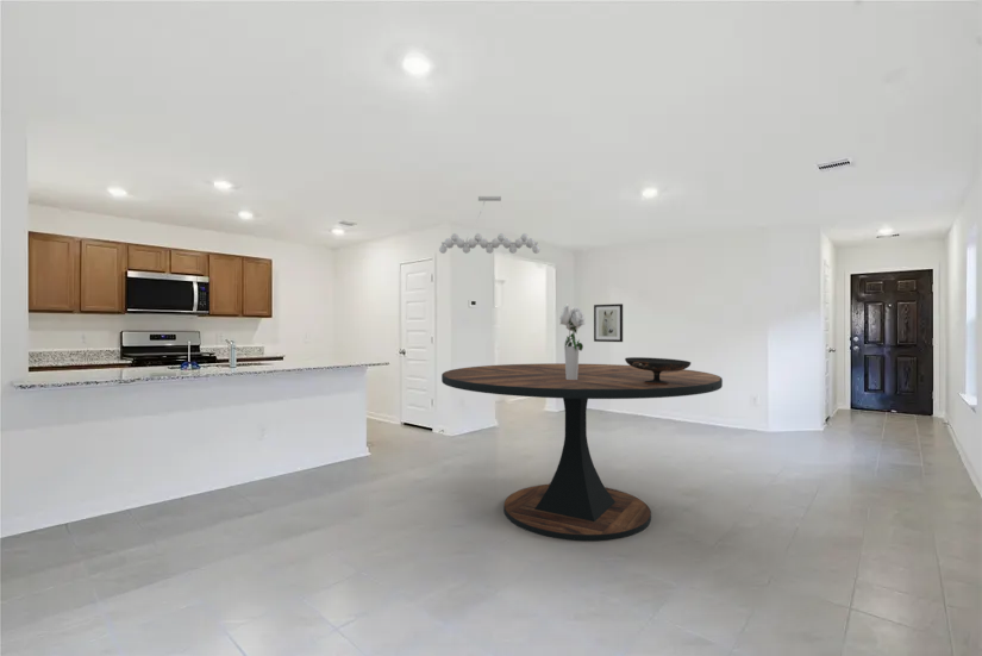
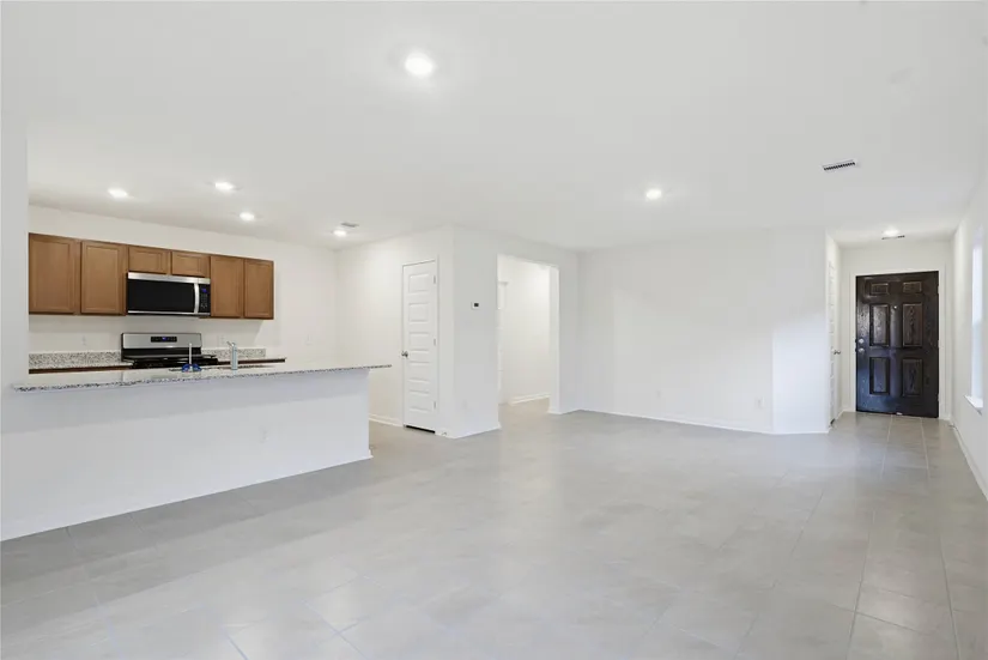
- chandelier [438,195,542,255]
- wall art [593,302,624,343]
- decorative bowl [624,356,692,385]
- bouquet [558,304,586,380]
- dining table [440,362,724,542]
